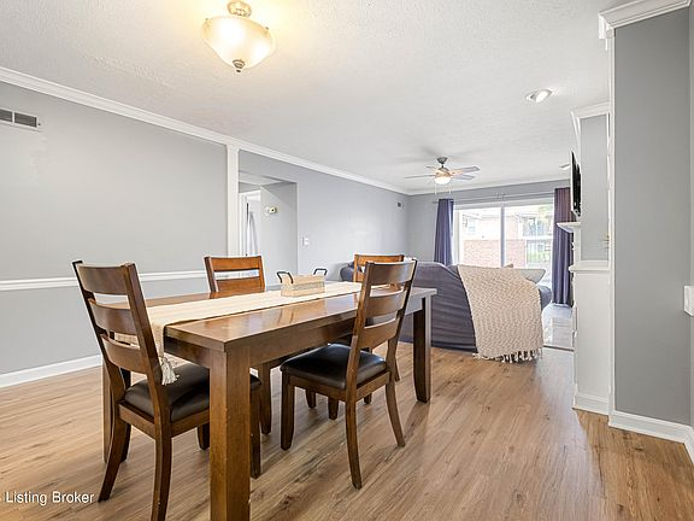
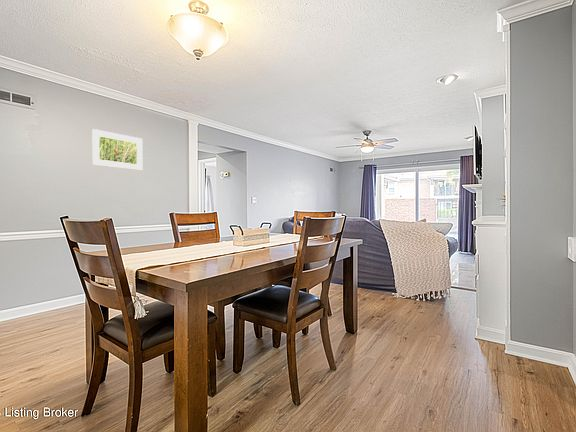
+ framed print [91,128,143,171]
